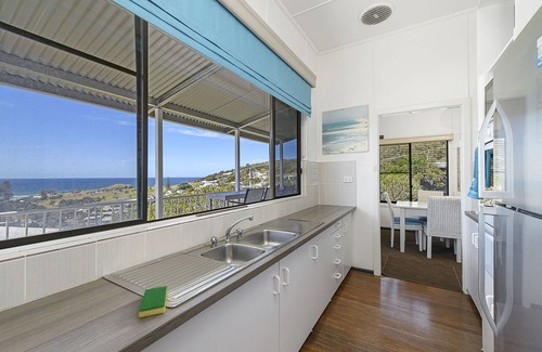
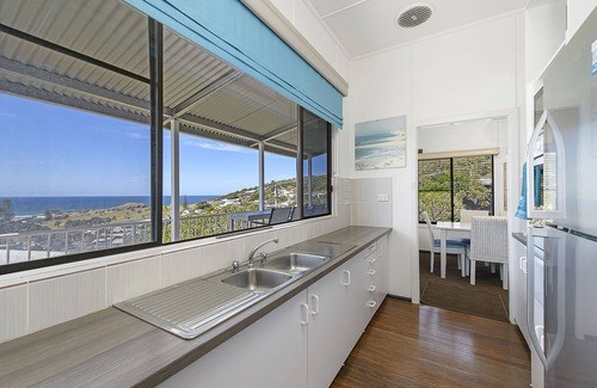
- dish sponge [138,285,168,318]
